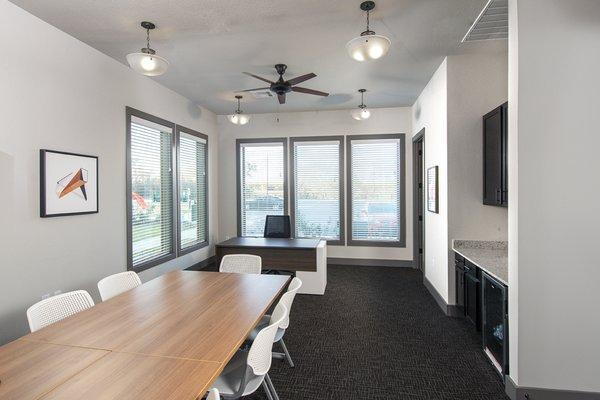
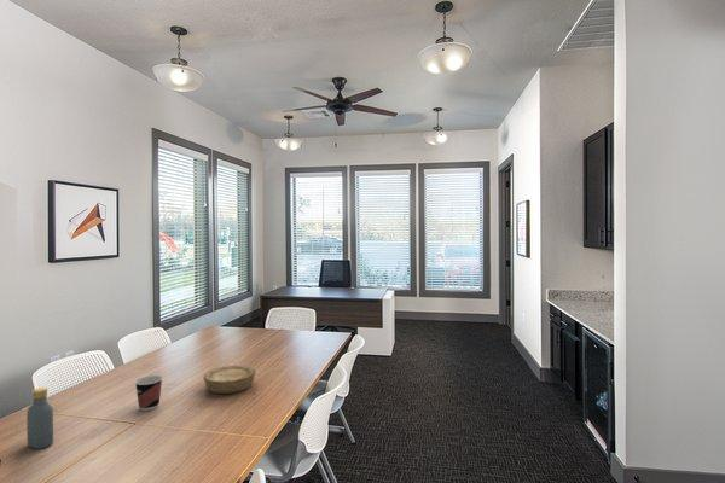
+ vodka [25,386,54,450]
+ cup [134,374,164,412]
+ bowl [202,365,257,395]
